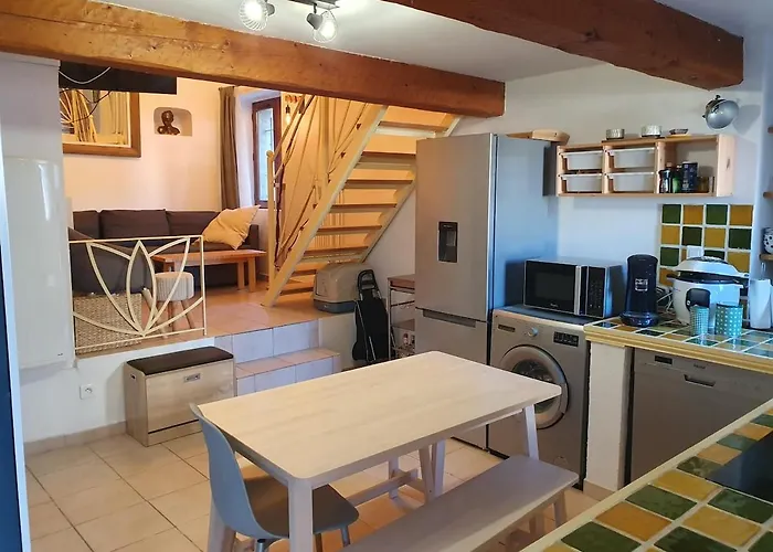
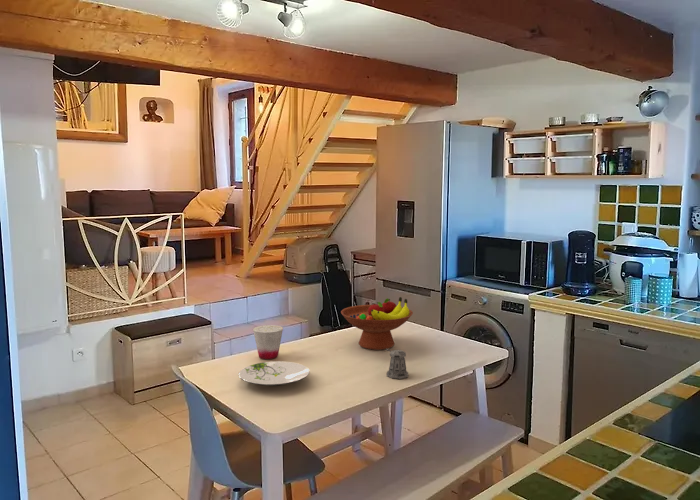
+ cup [252,324,284,360]
+ fruit bowl [340,296,414,351]
+ pepper shaker [385,348,409,380]
+ plate [237,360,311,387]
